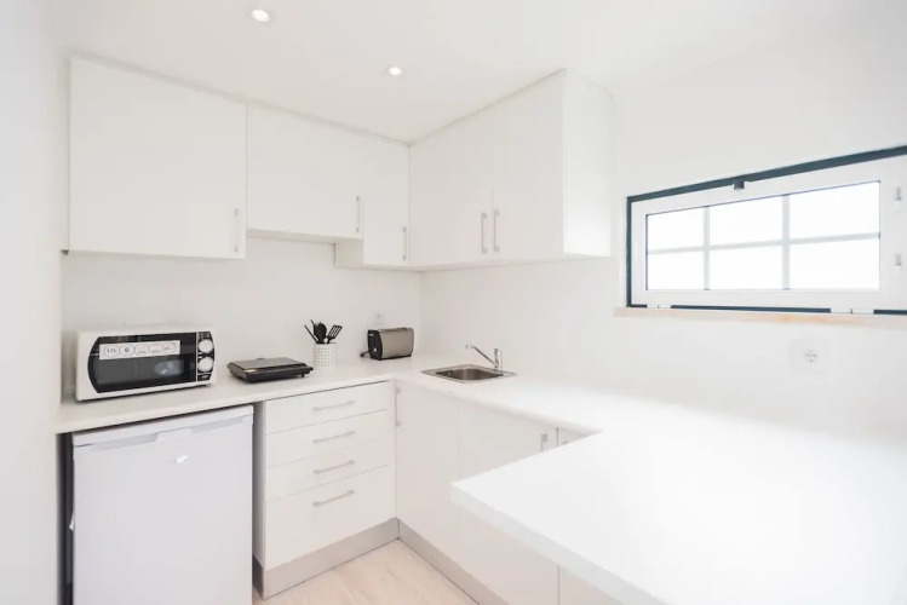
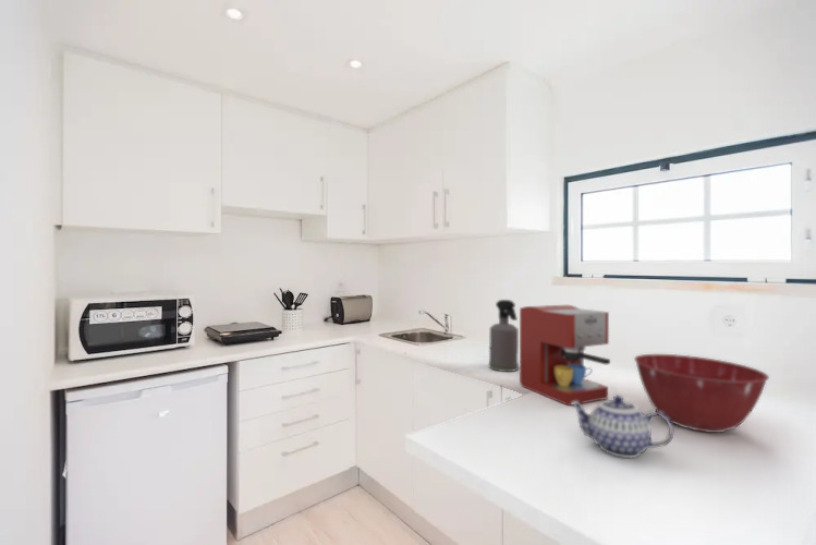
+ mixing bowl [633,353,770,434]
+ coffee maker [519,304,611,407]
+ teapot [571,395,674,459]
+ spray bottle [488,299,520,373]
